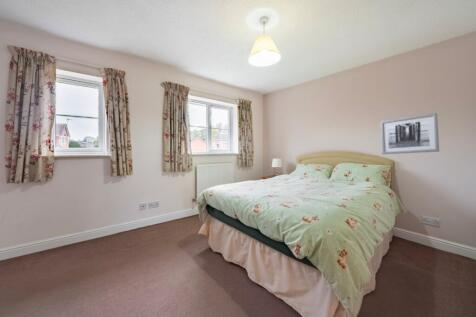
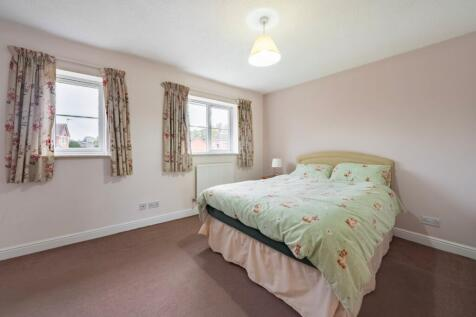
- wall art [379,112,440,155]
